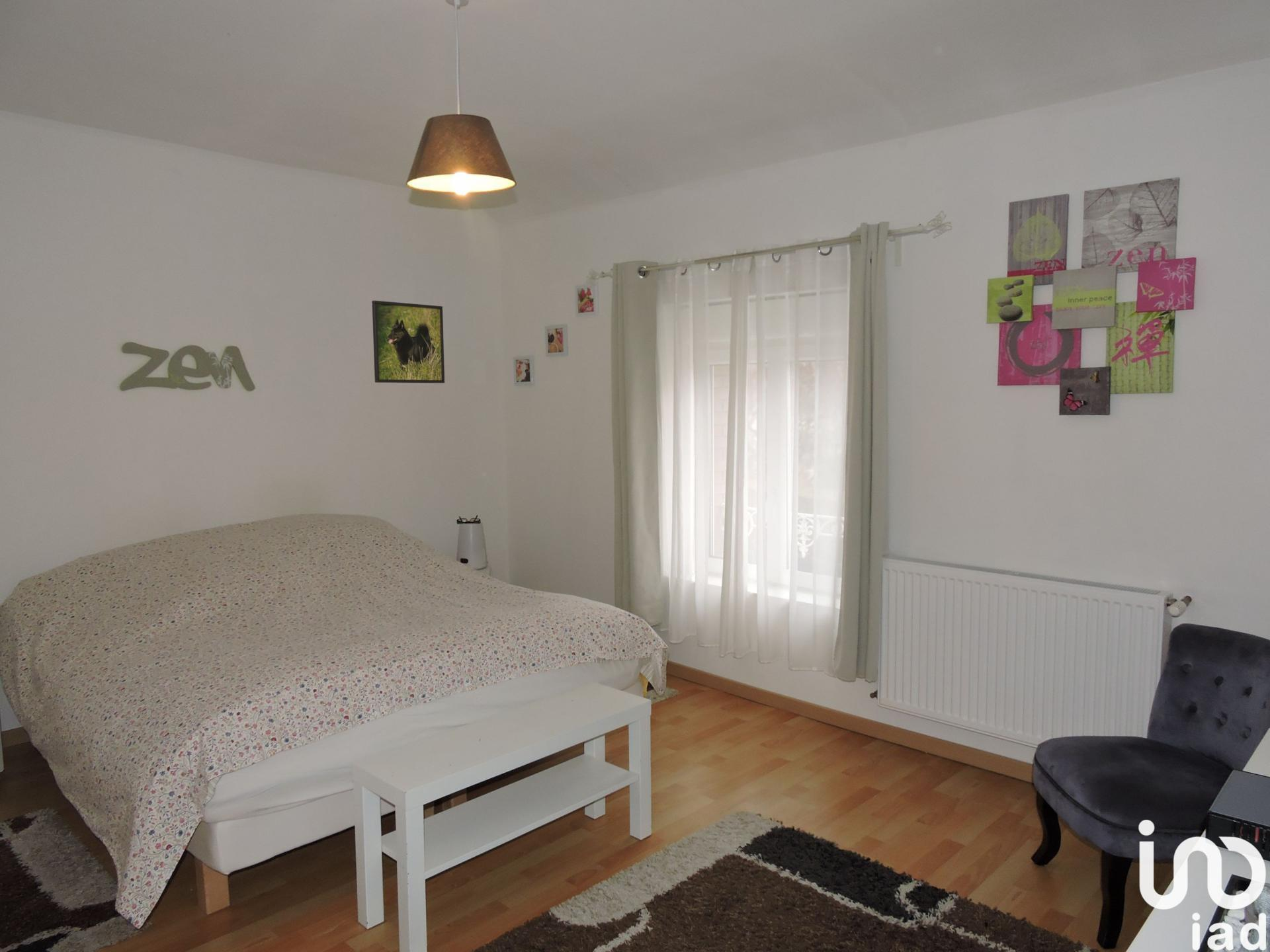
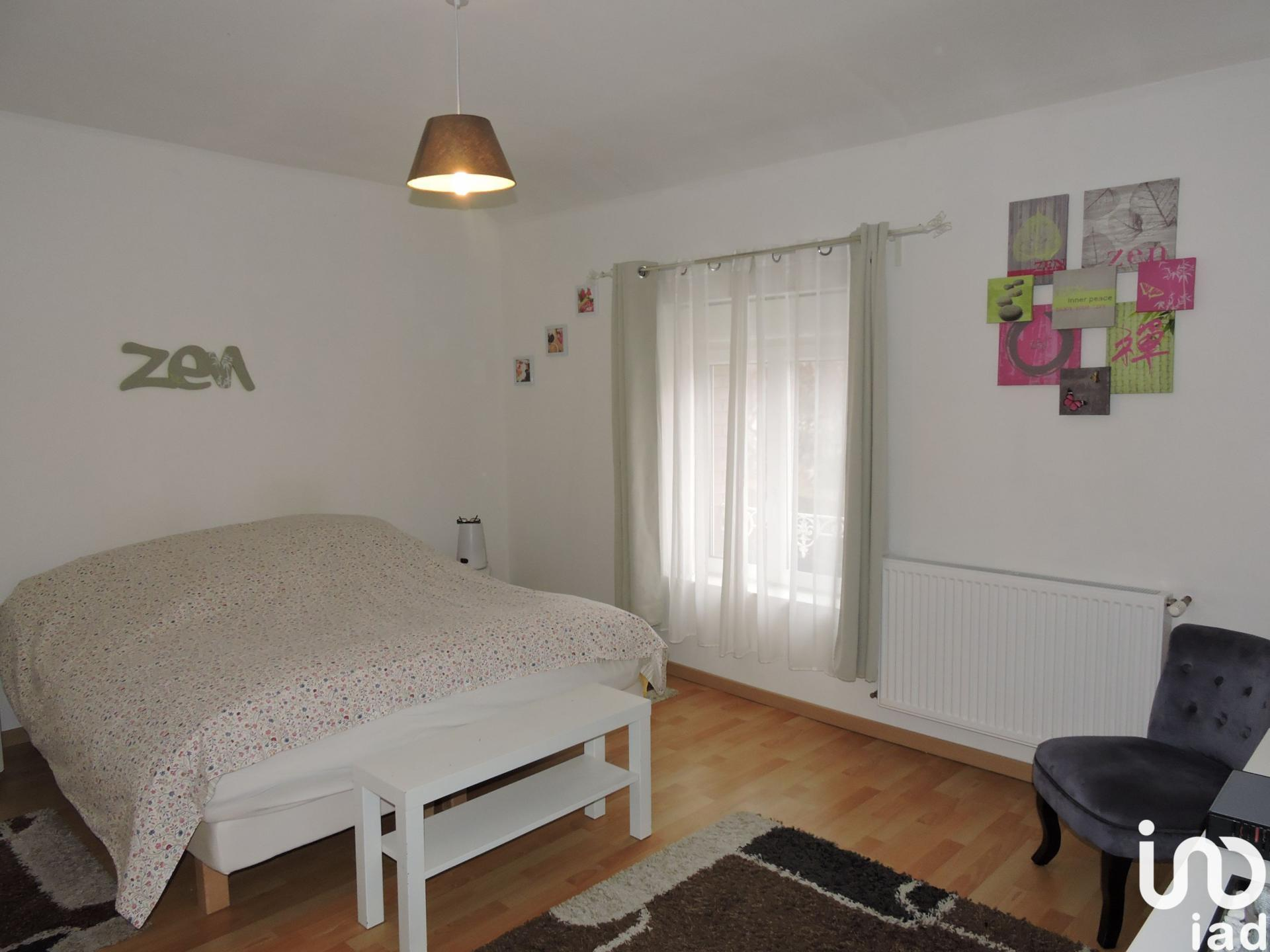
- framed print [371,300,445,383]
